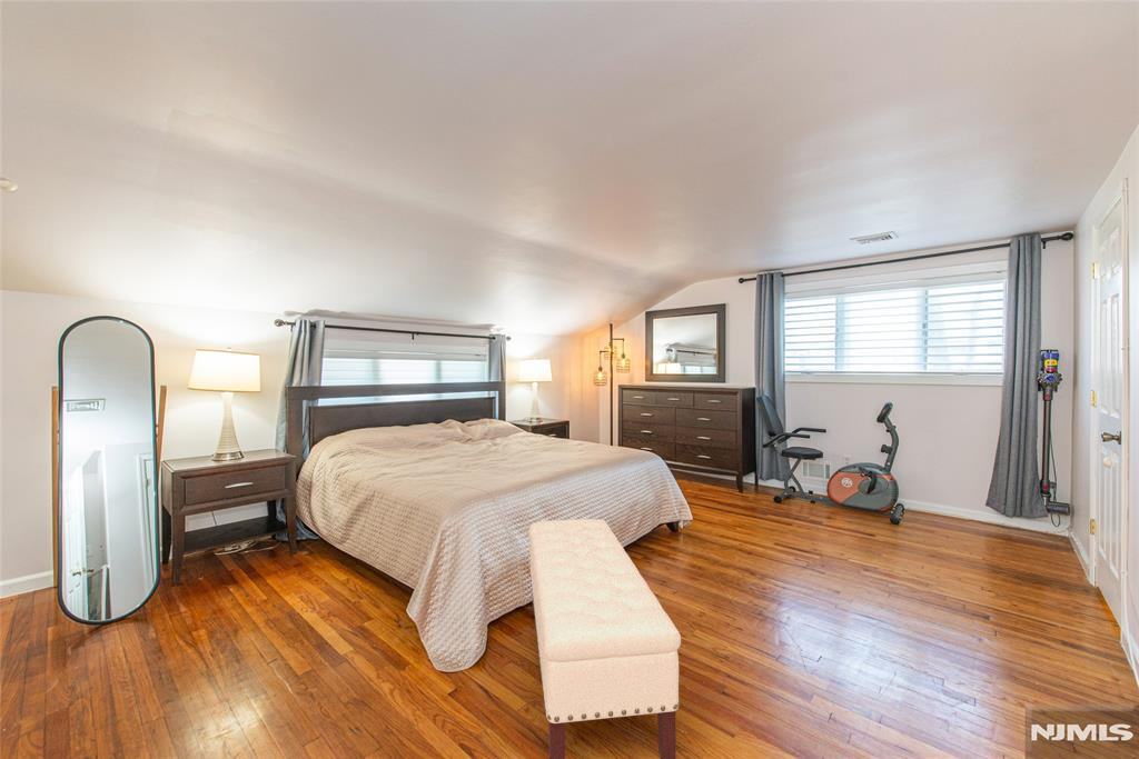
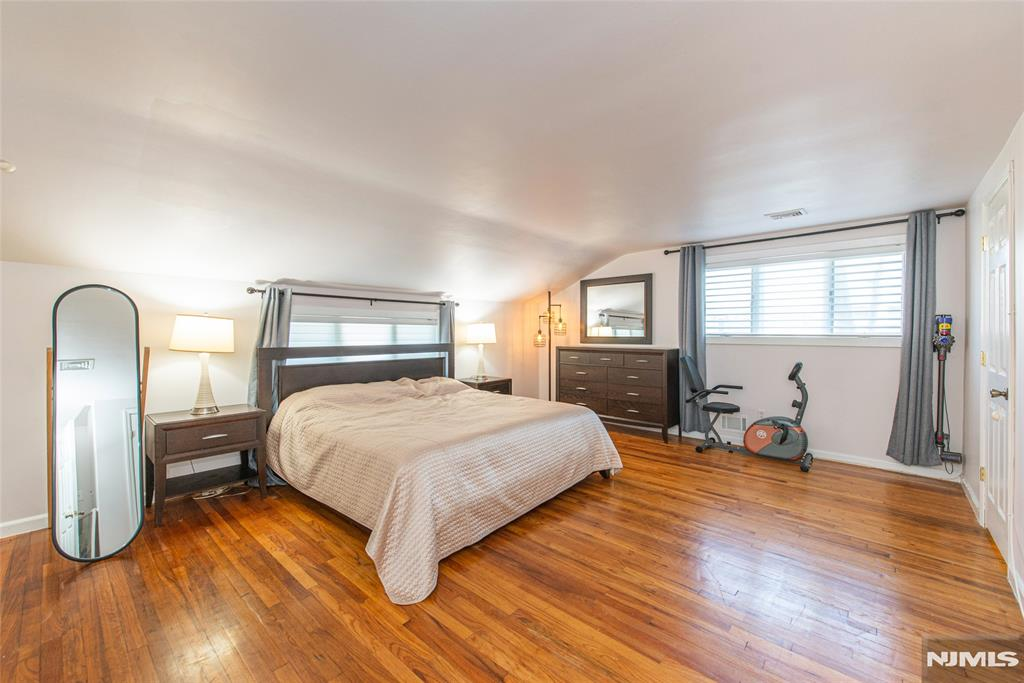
- bench [527,518,682,759]
